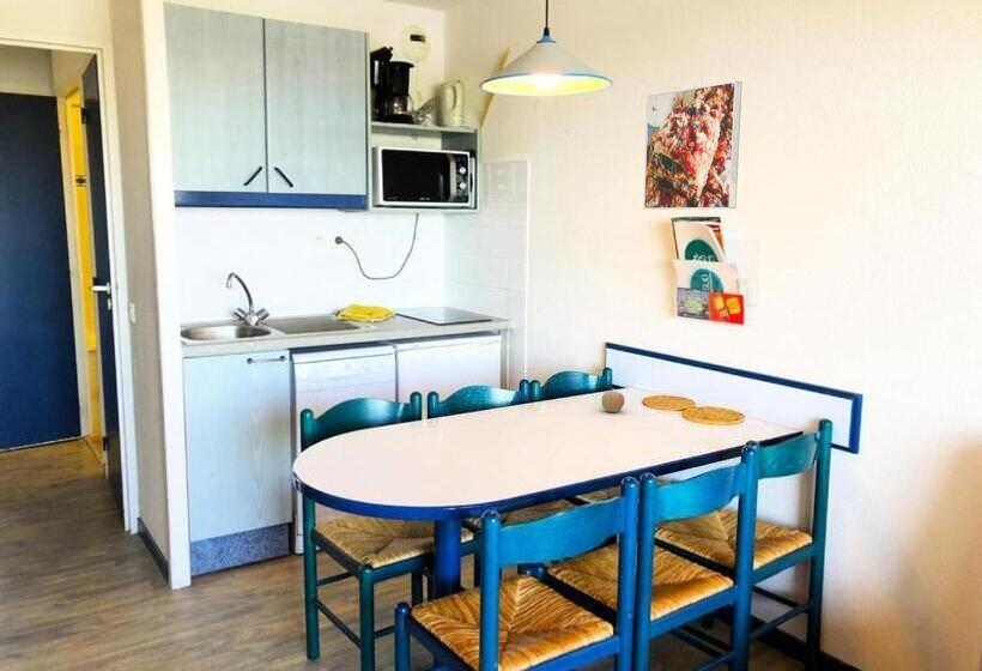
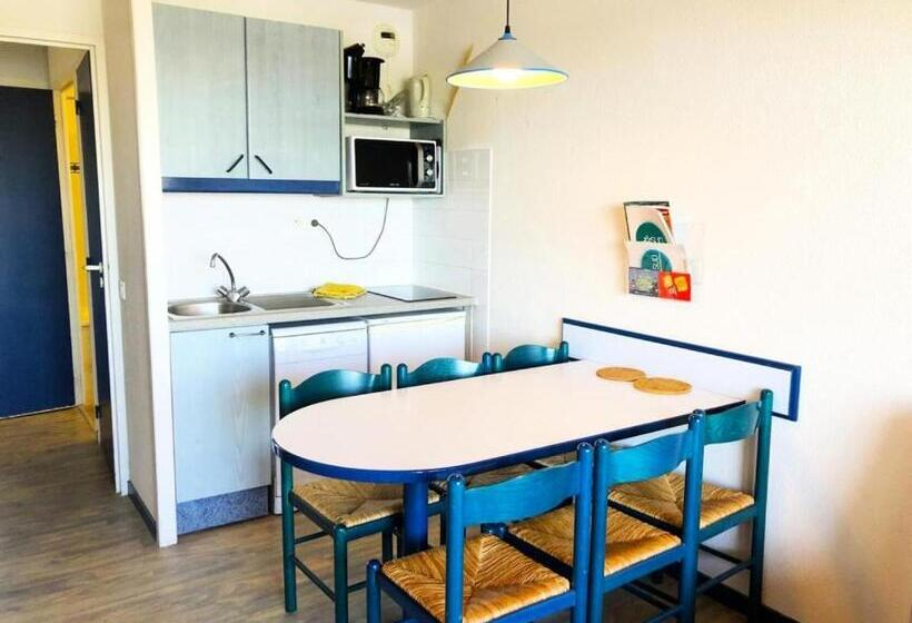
- fruit [600,386,626,413]
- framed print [643,80,744,211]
